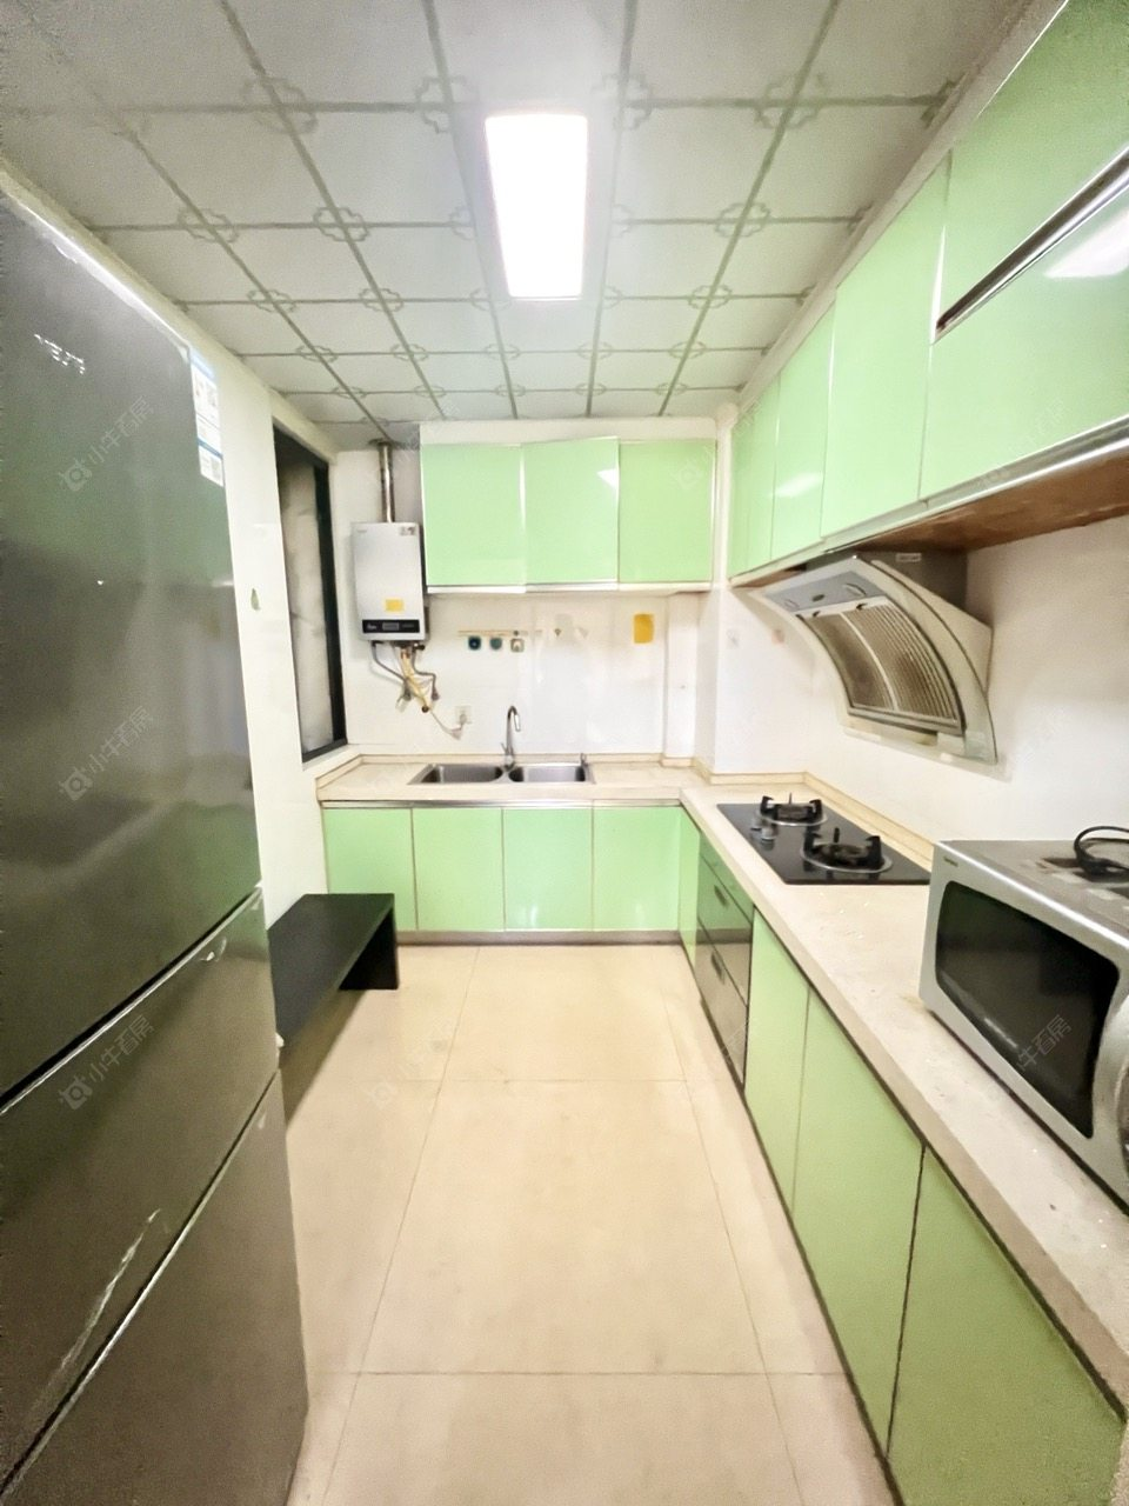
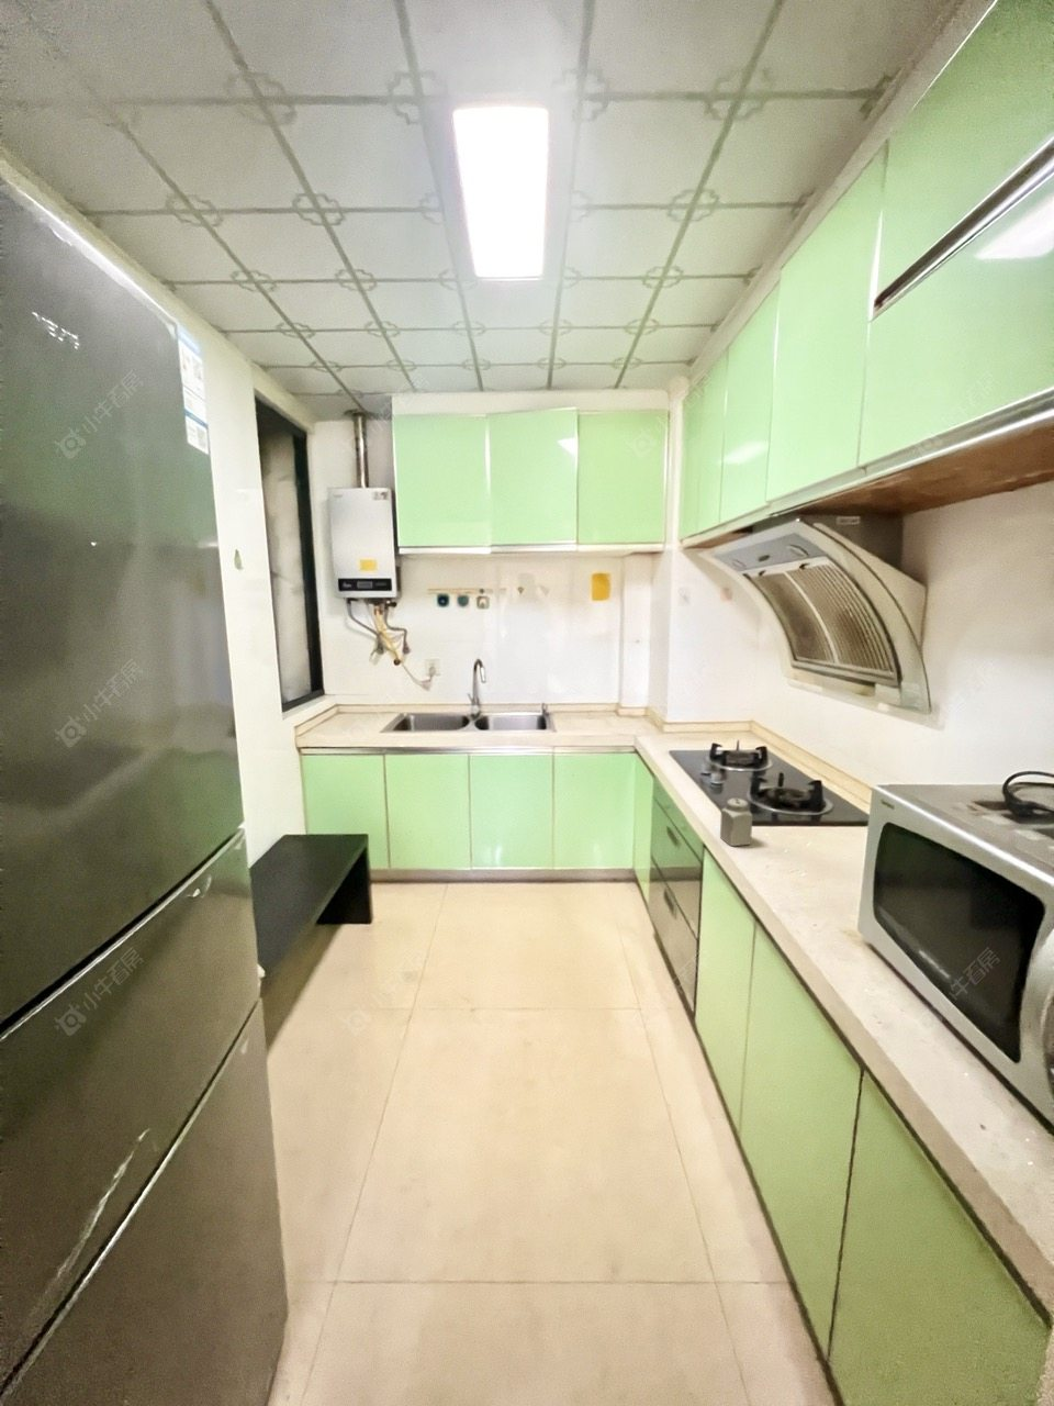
+ salt shaker [720,797,753,847]
